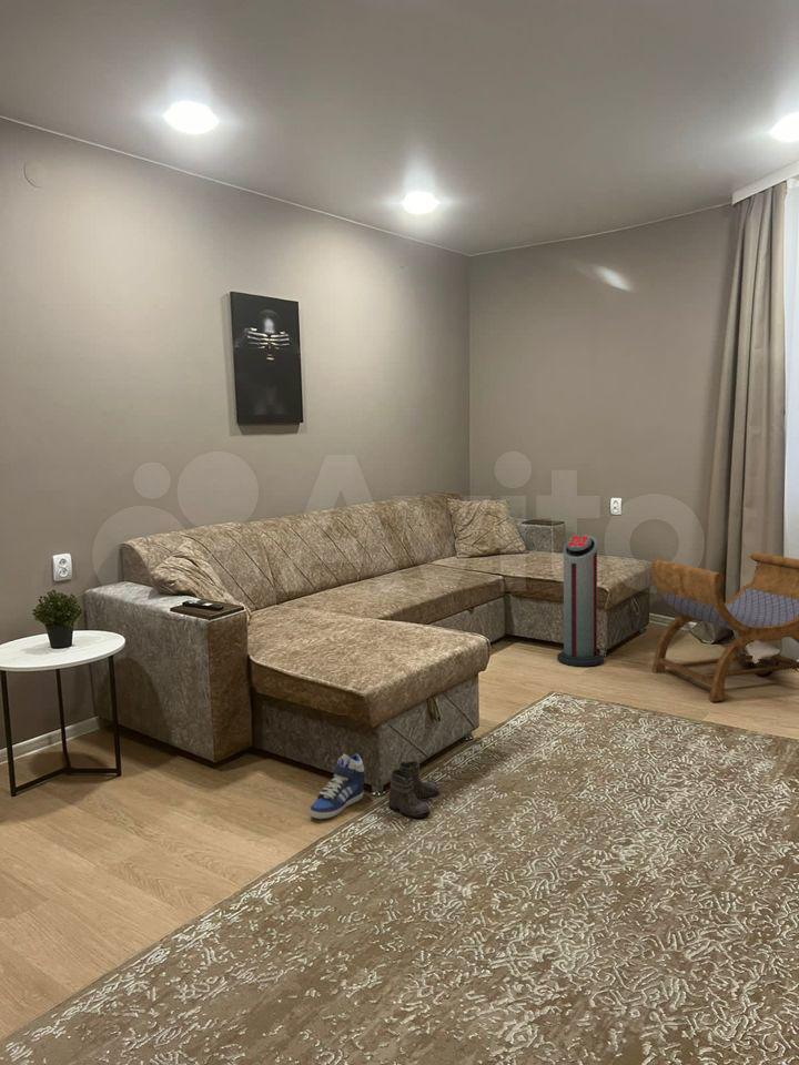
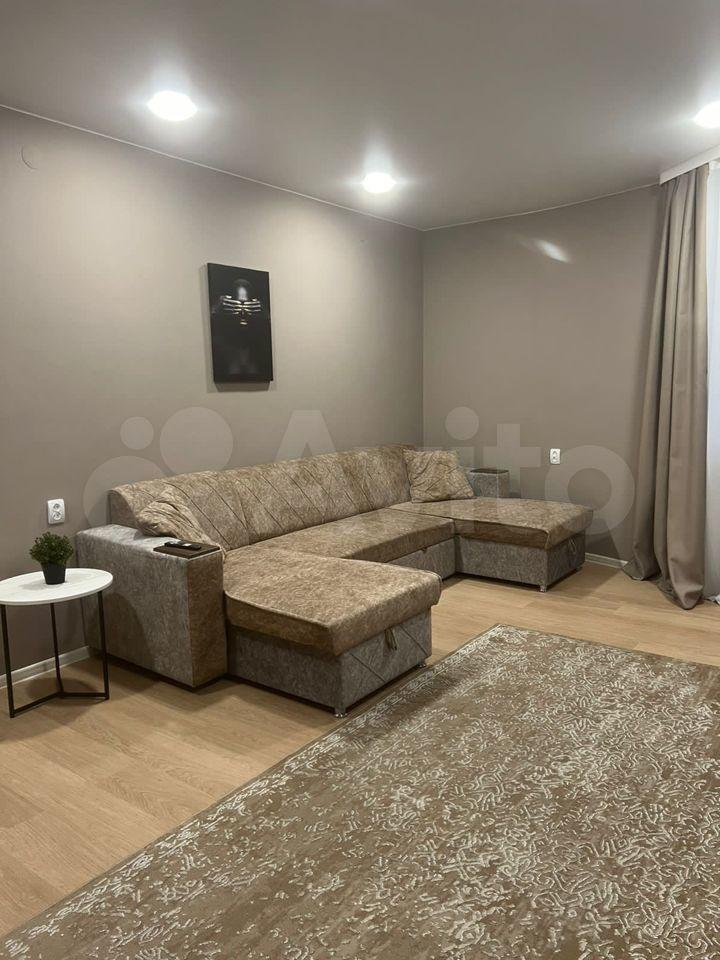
- stool [650,551,799,702]
- air purifier [556,534,605,668]
- sneaker [309,753,365,820]
- boots [387,760,439,819]
